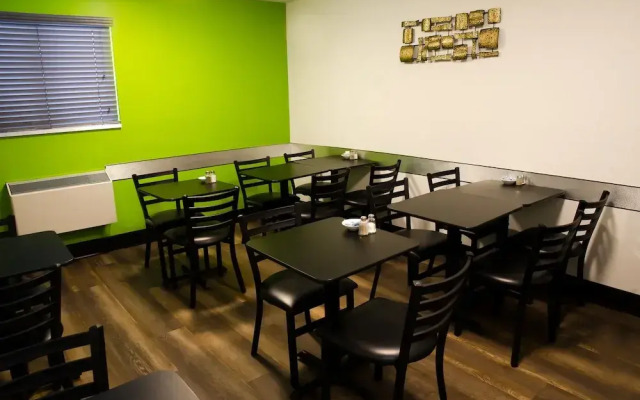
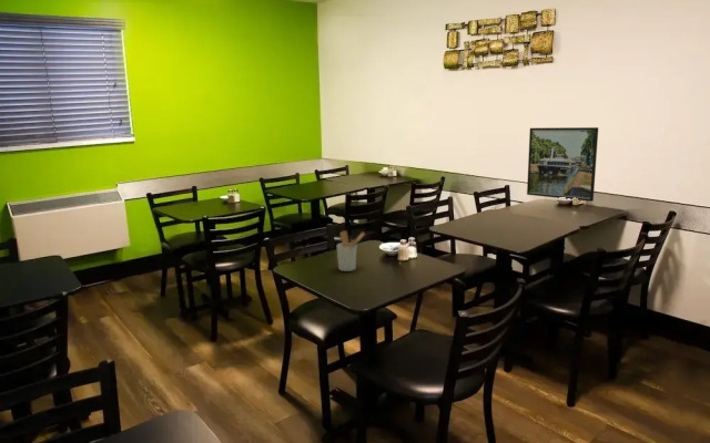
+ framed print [526,126,599,203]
+ utensil holder [336,229,366,272]
